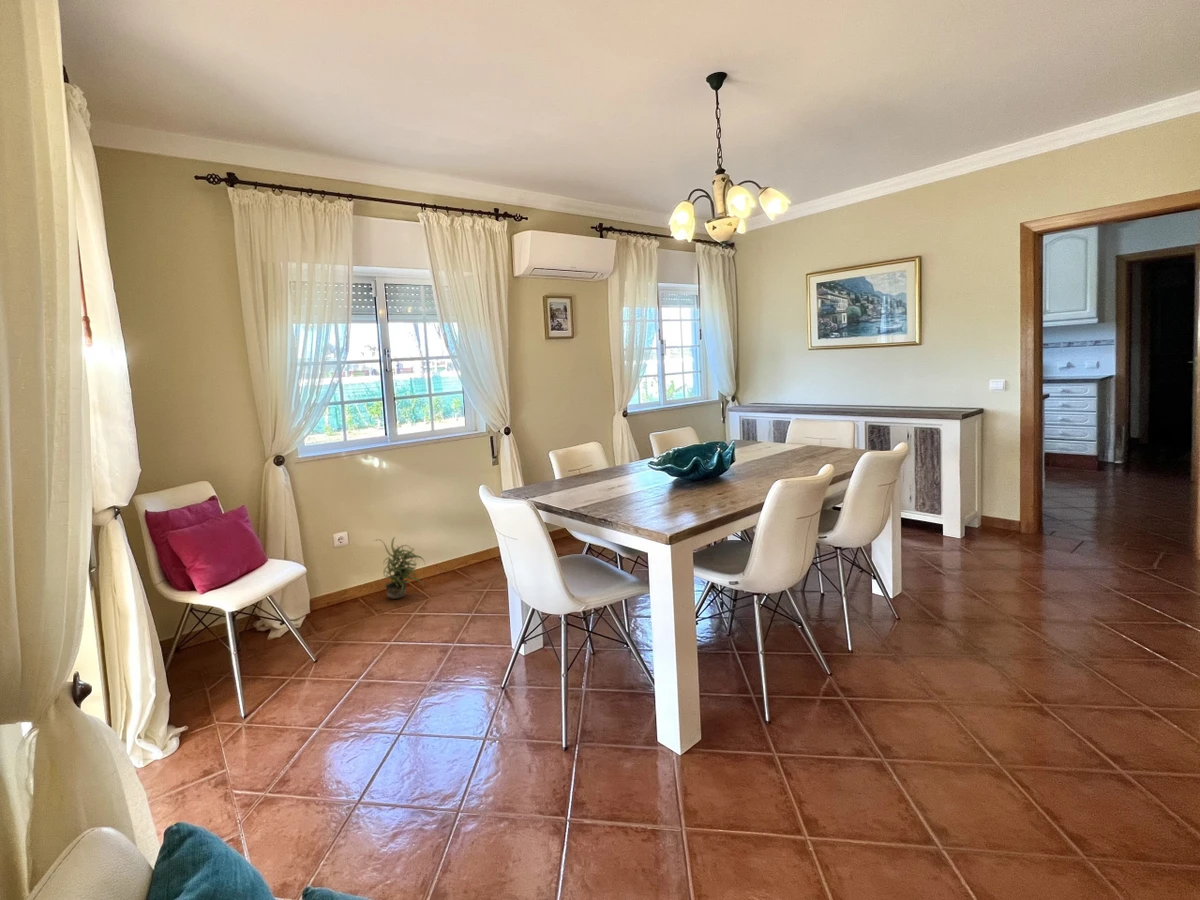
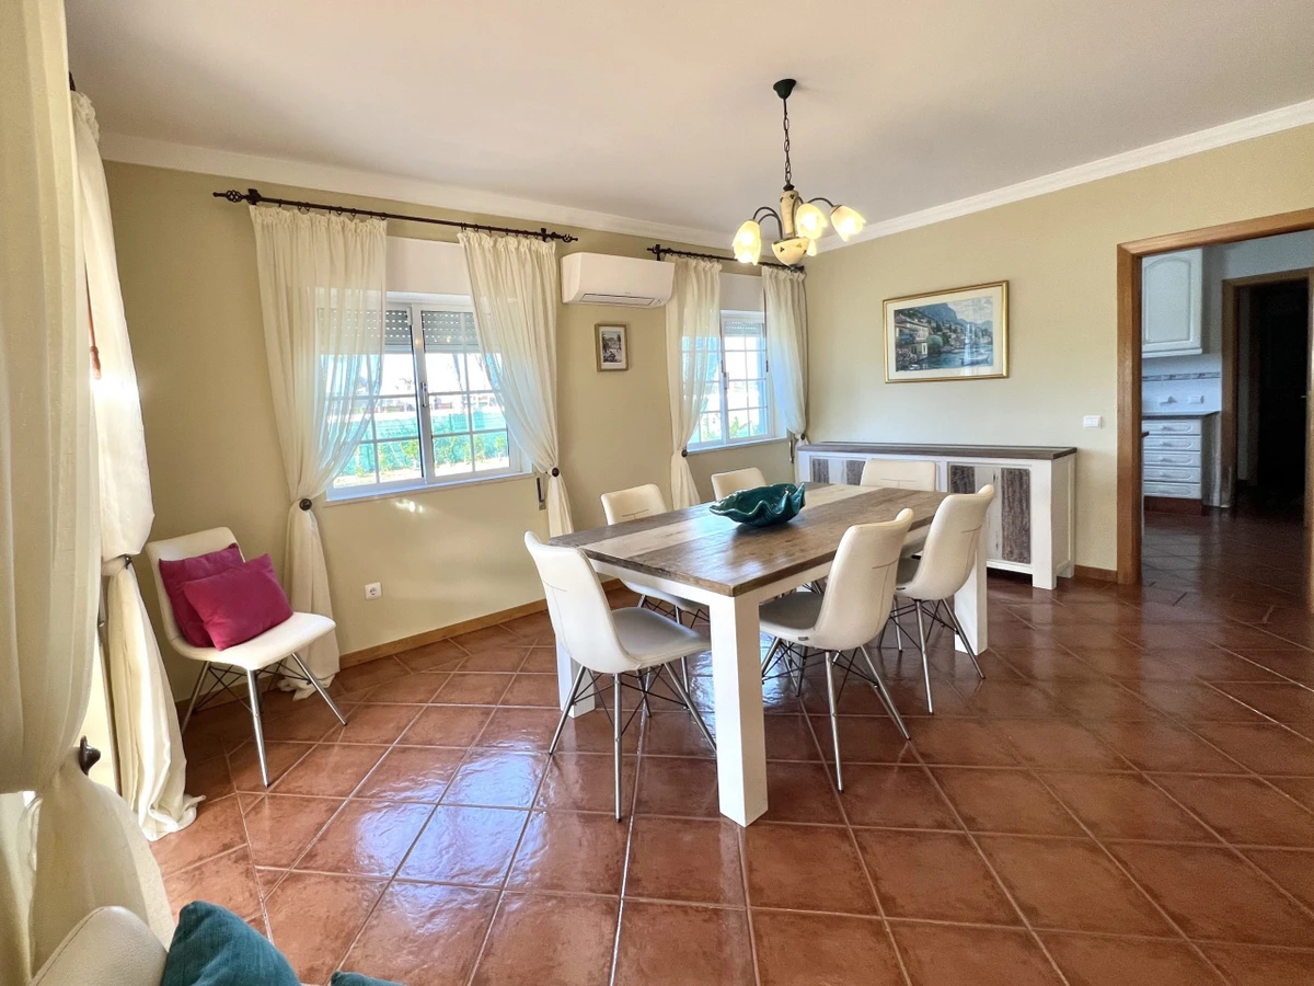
- potted plant [374,536,426,600]
